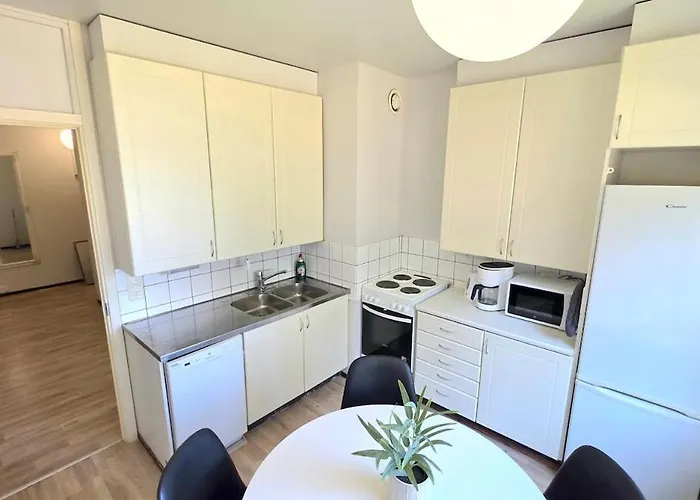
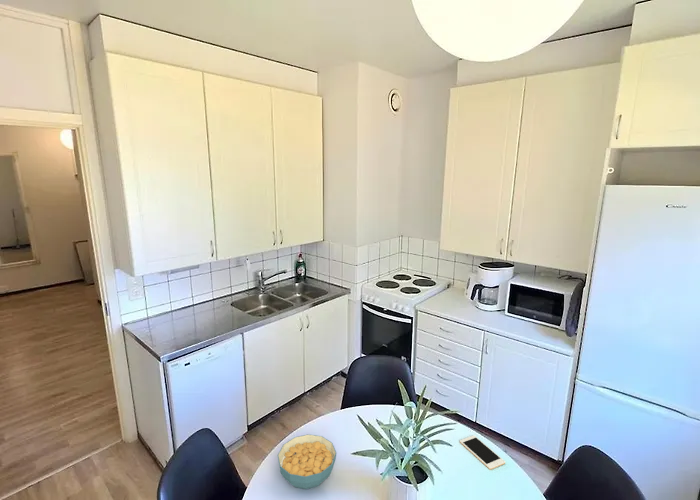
+ cereal bowl [277,433,337,490]
+ cell phone [459,435,506,470]
